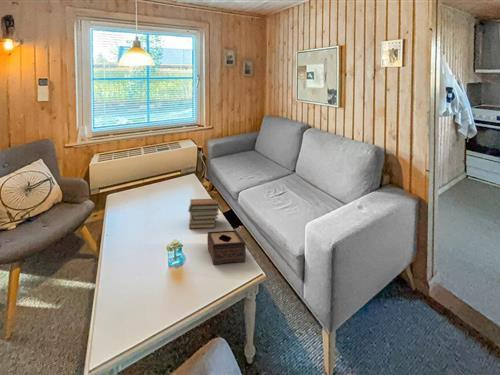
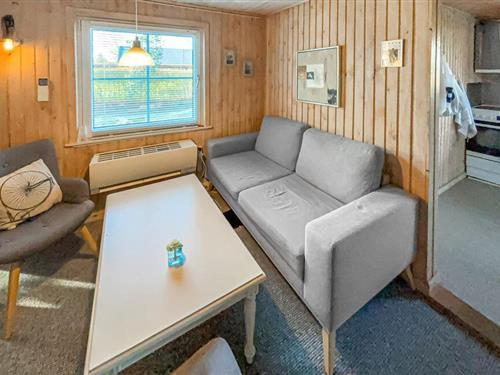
- tissue box [206,229,247,266]
- book stack [187,198,220,230]
